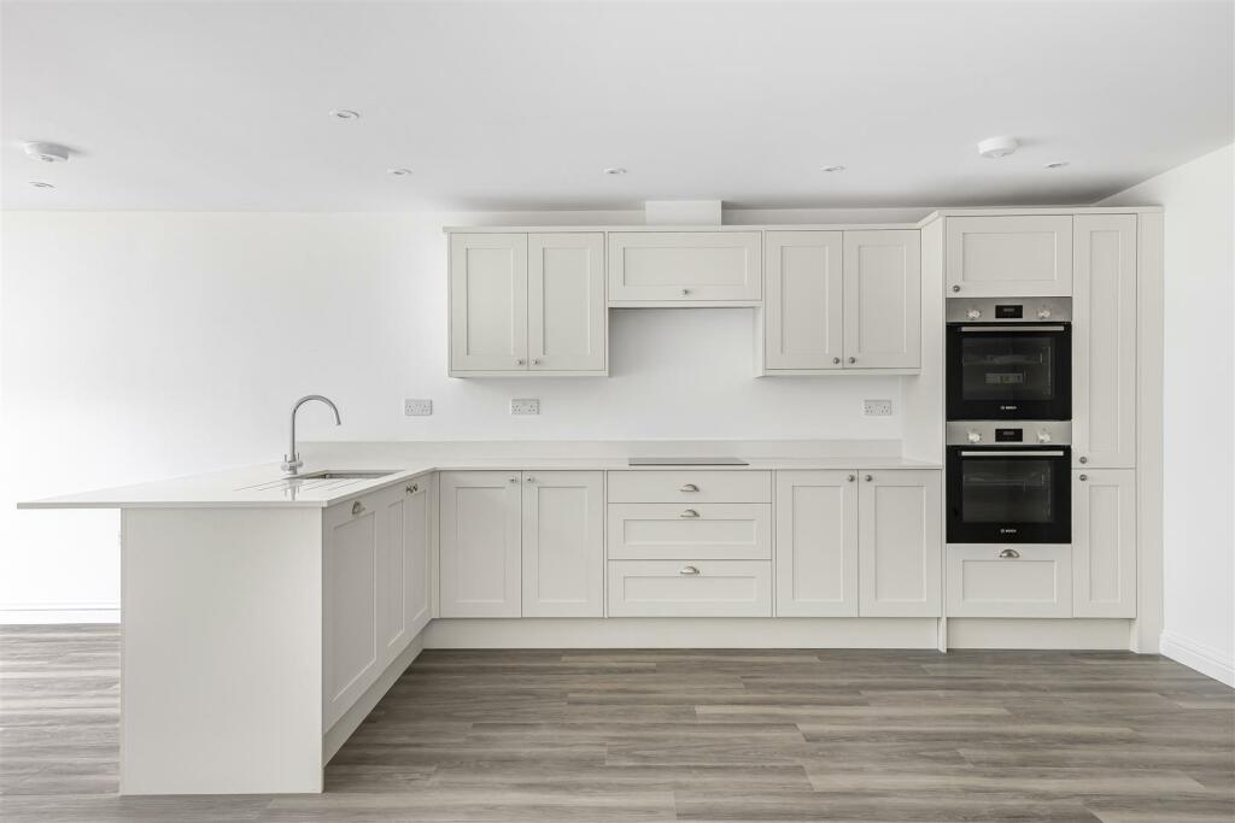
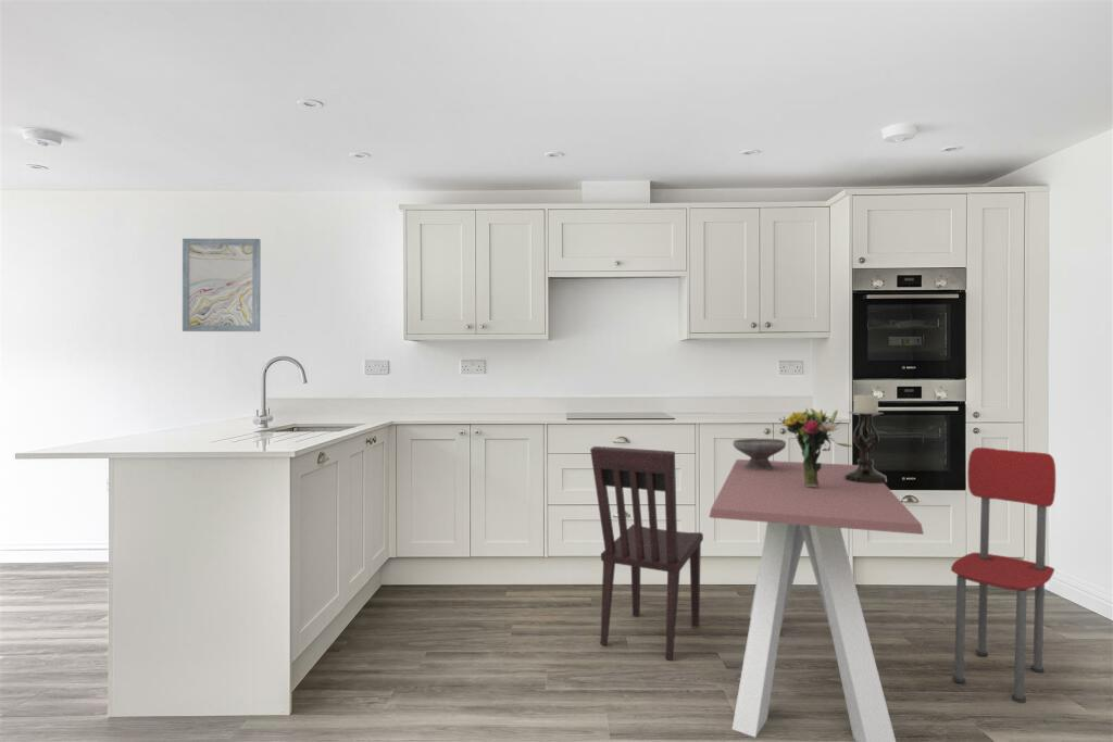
+ bowl [733,438,787,470]
+ dining chair [950,447,1056,704]
+ bouquet [778,406,853,488]
+ candle holder [845,391,888,483]
+ wall art [182,238,262,332]
+ dining table [708,458,925,742]
+ dining chair [589,445,704,662]
